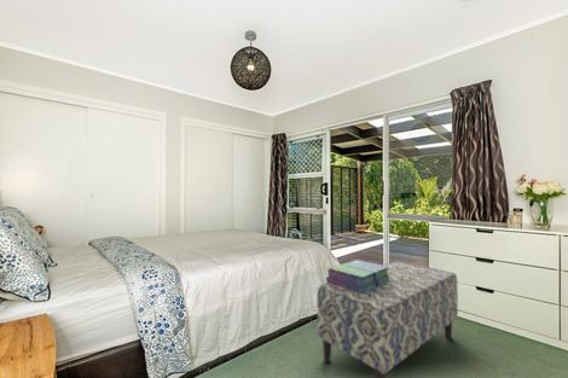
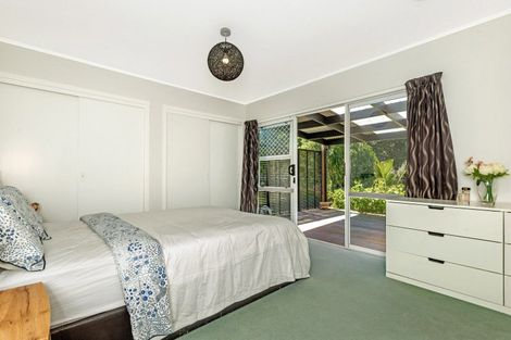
- stack of books [325,258,390,293]
- bench [315,260,459,378]
